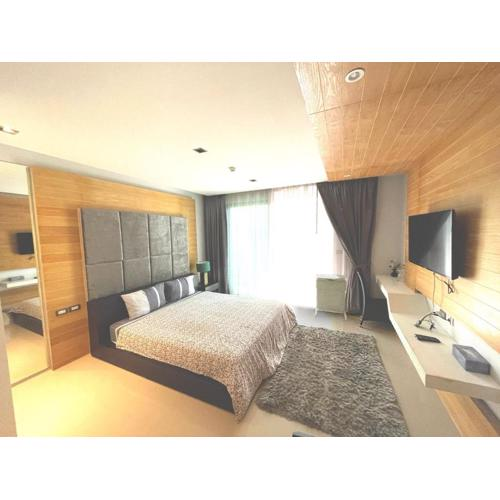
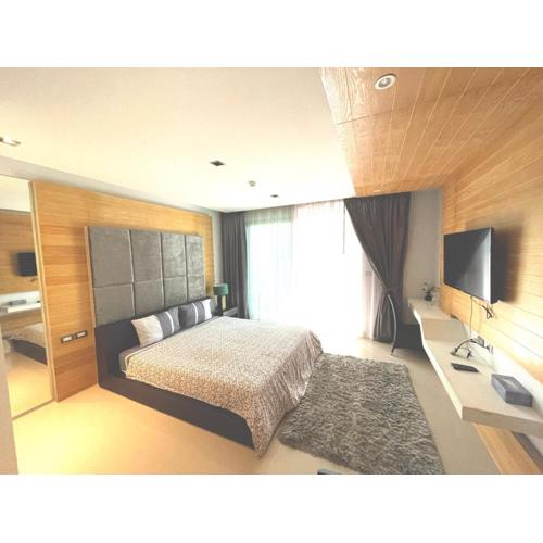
- laundry hamper [314,272,348,321]
